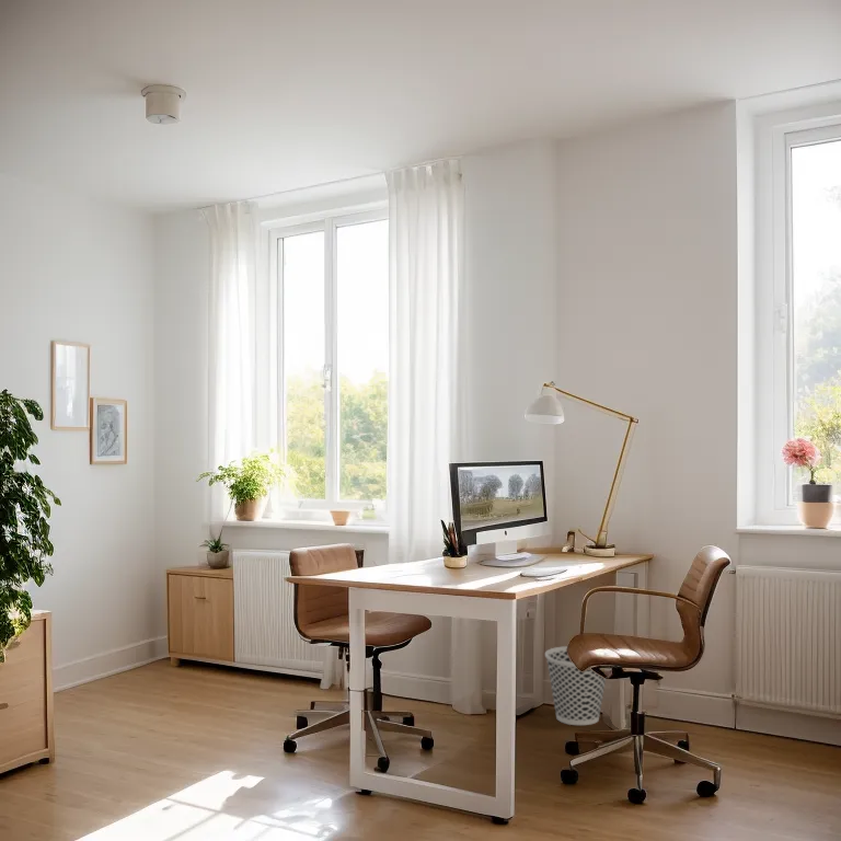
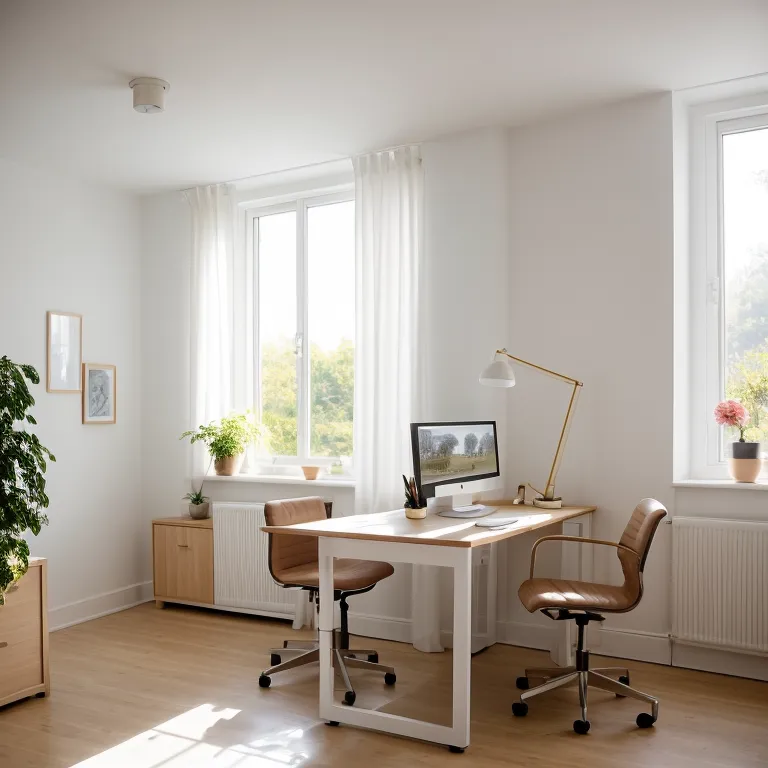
- wastebasket [544,645,607,726]
